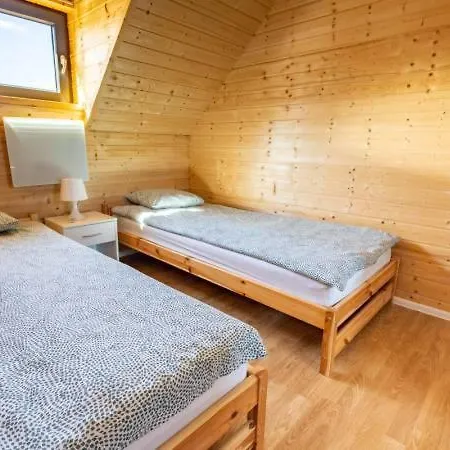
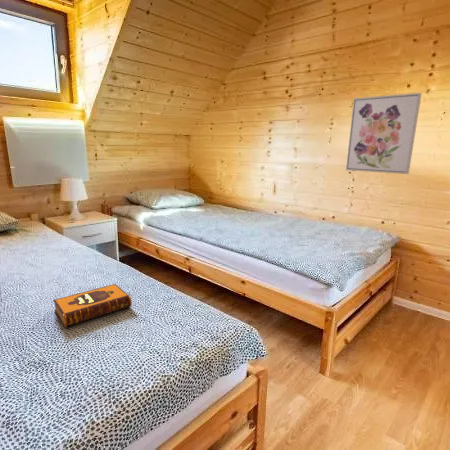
+ hardback book [52,283,133,328]
+ wall art [345,92,423,175]
